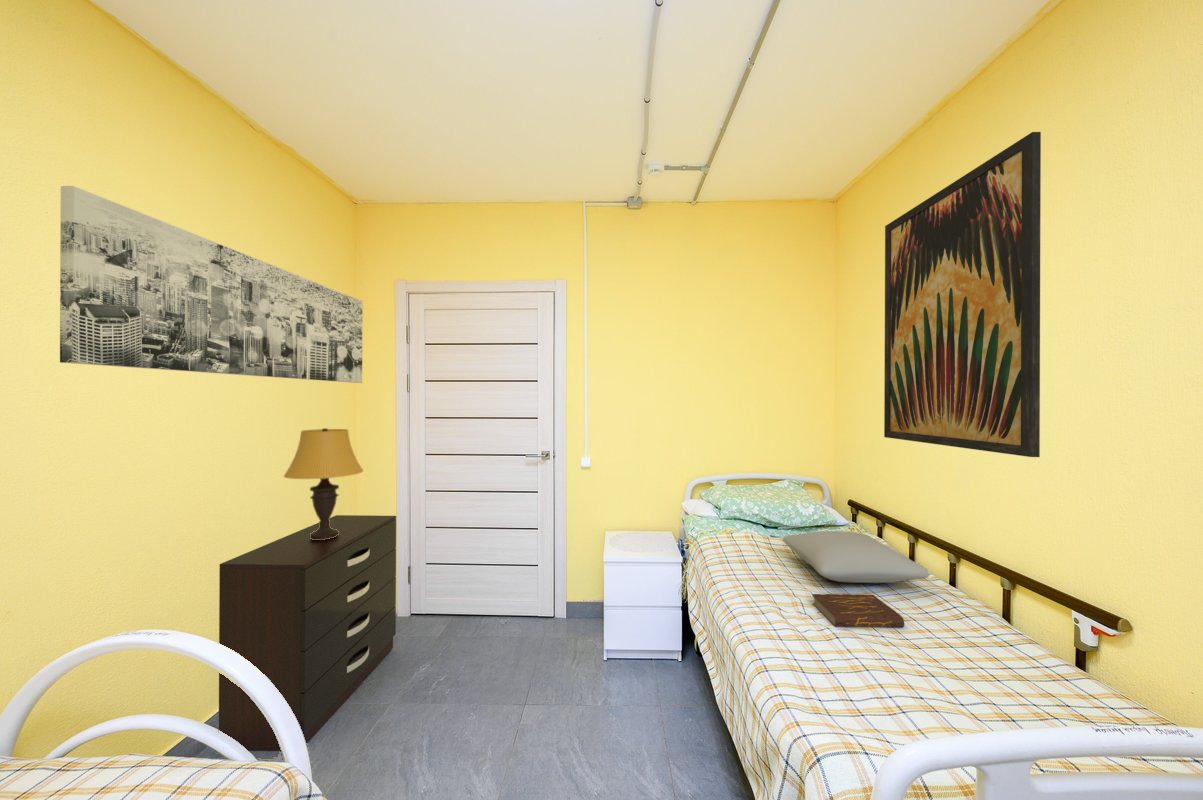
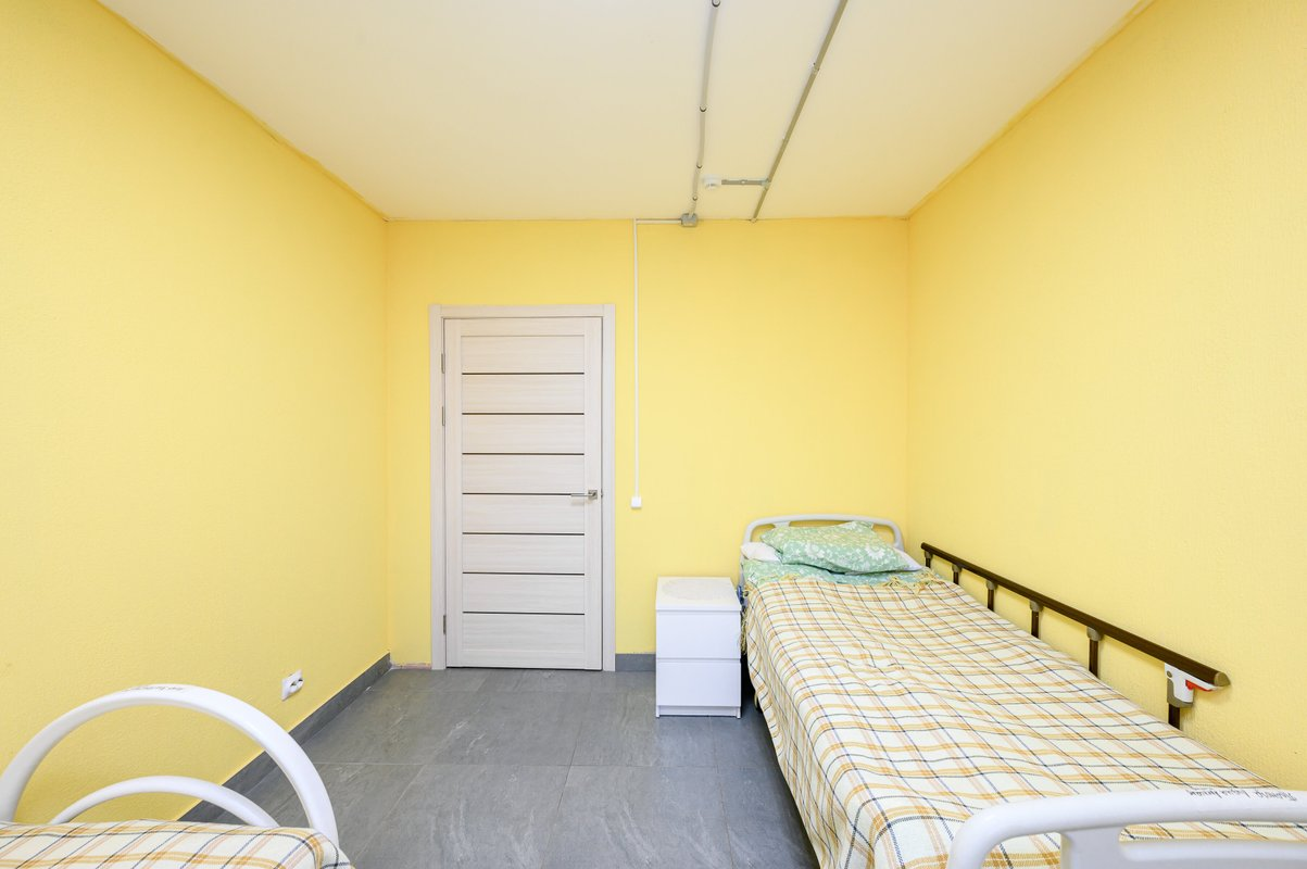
- book [811,593,905,629]
- wall art [59,185,364,384]
- cushion [782,530,931,584]
- table lamp [282,427,364,540]
- dresser [218,514,397,752]
- wall art [883,131,1042,458]
